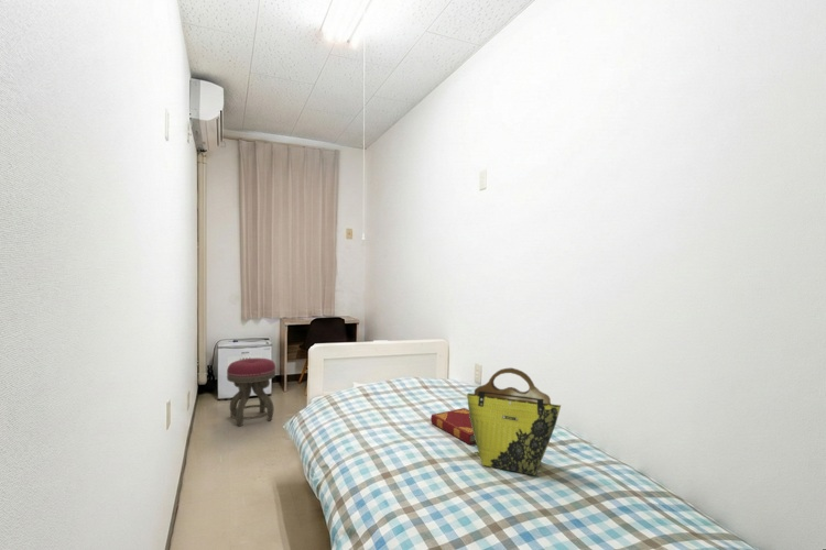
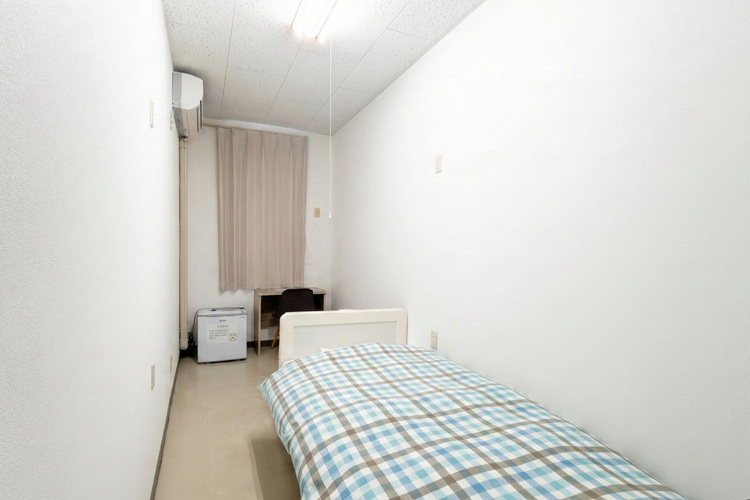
- tote bag [466,366,562,476]
- stool [226,358,276,427]
- hardback book [430,407,476,446]
